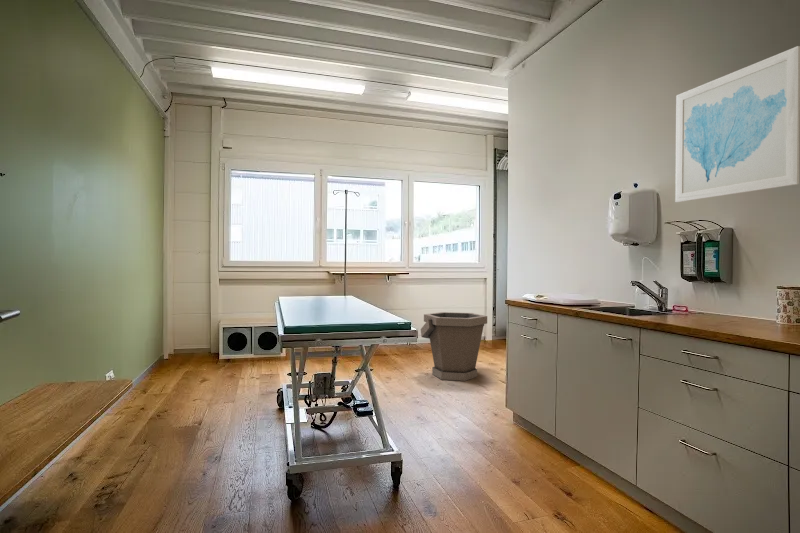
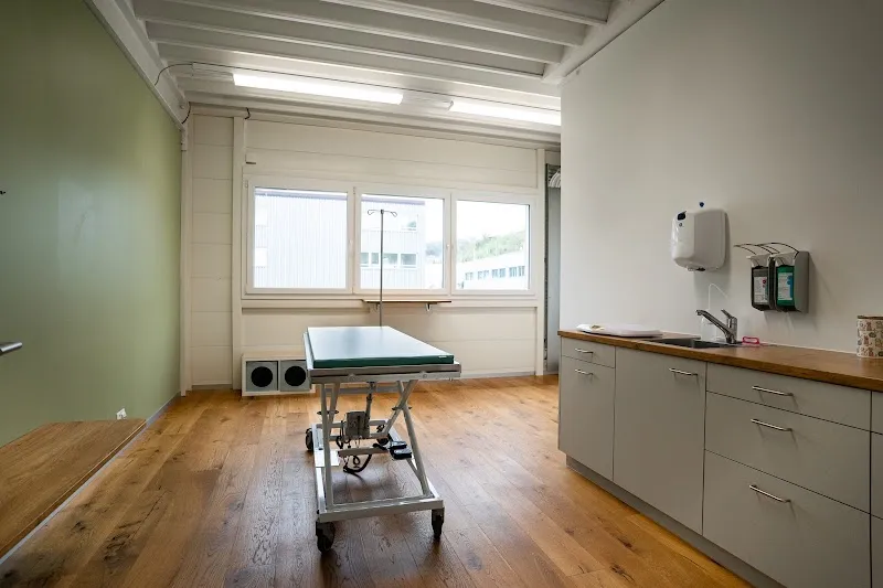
- wall art [674,45,800,203]
- bucket [420,311,488,382]
